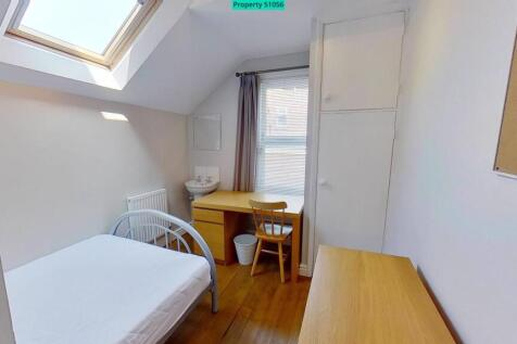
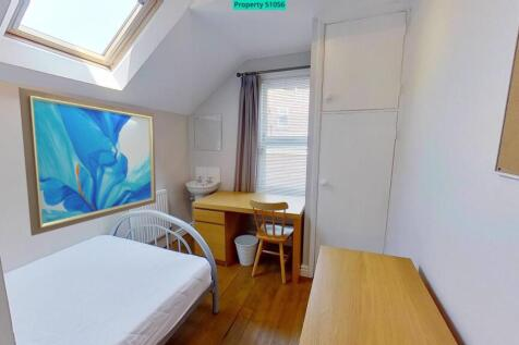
+ wall art [17,86,157,237]
